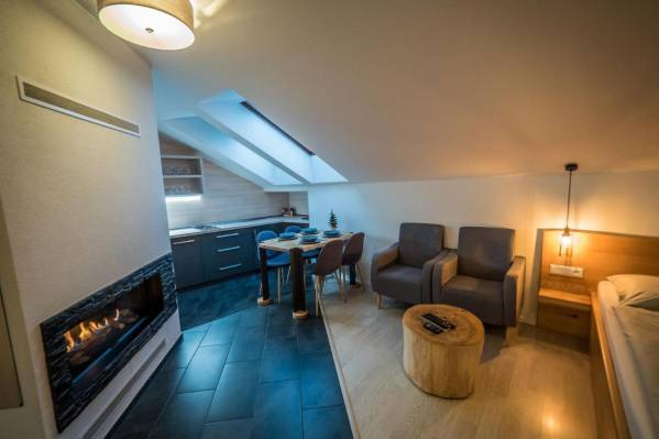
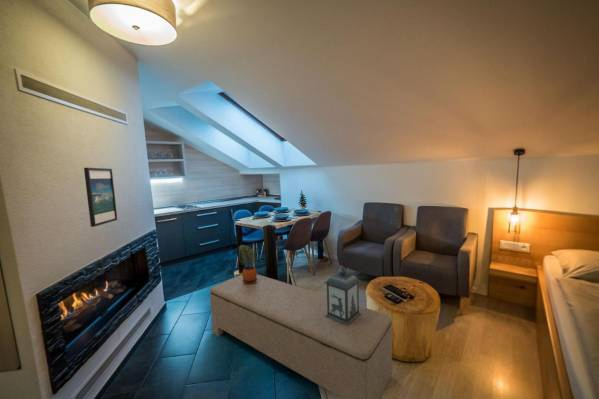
+ bench [209,273,393,399]
+ potted plant [238,244,258,284]
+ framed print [83,167,118,228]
+ lantern [323,265,362,326]
